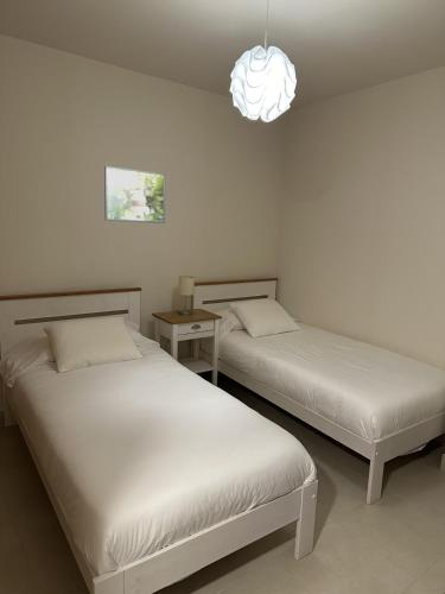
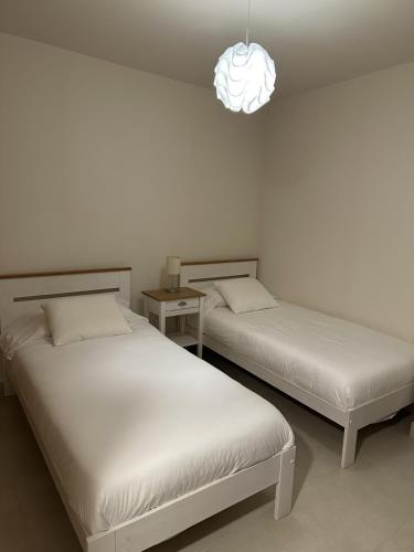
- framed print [103,165,166,225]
